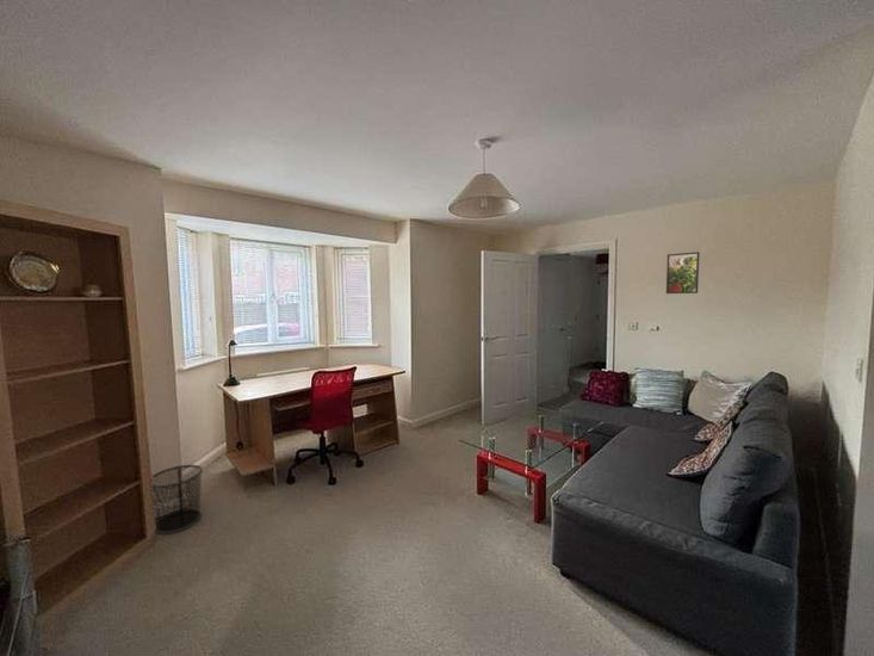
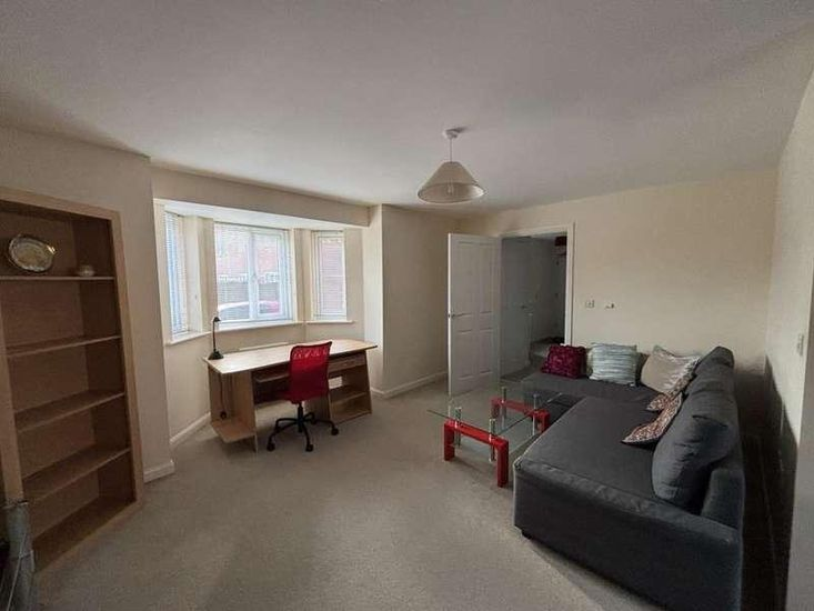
- waste bin [150,464,204,534]
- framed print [665,250,700,295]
